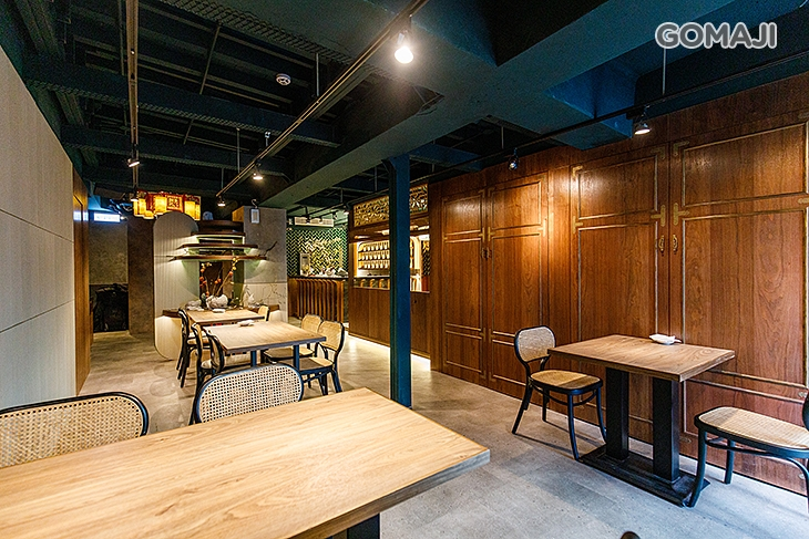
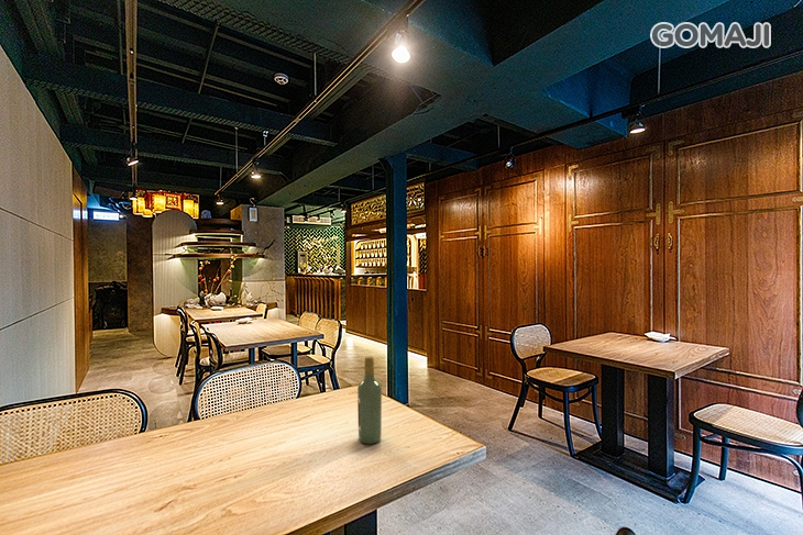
+ wine bottle [356,355,383,445]
